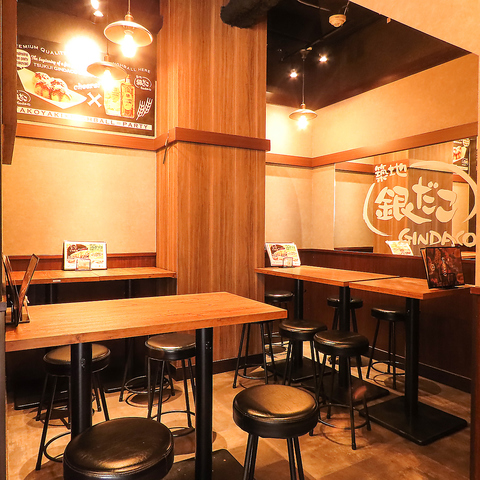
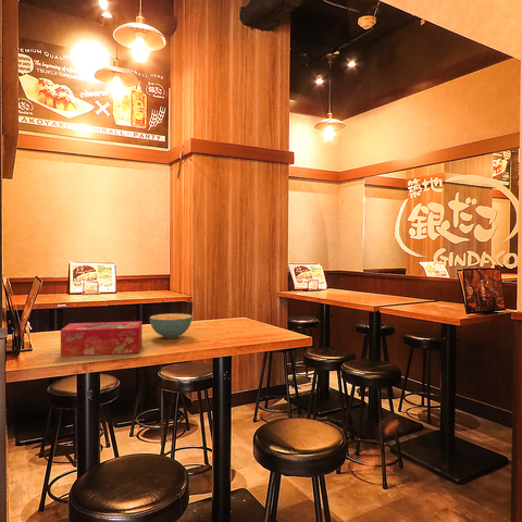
+ cereal bowl [149,312,194,339]
+ tissue box [60,321,144,357]
